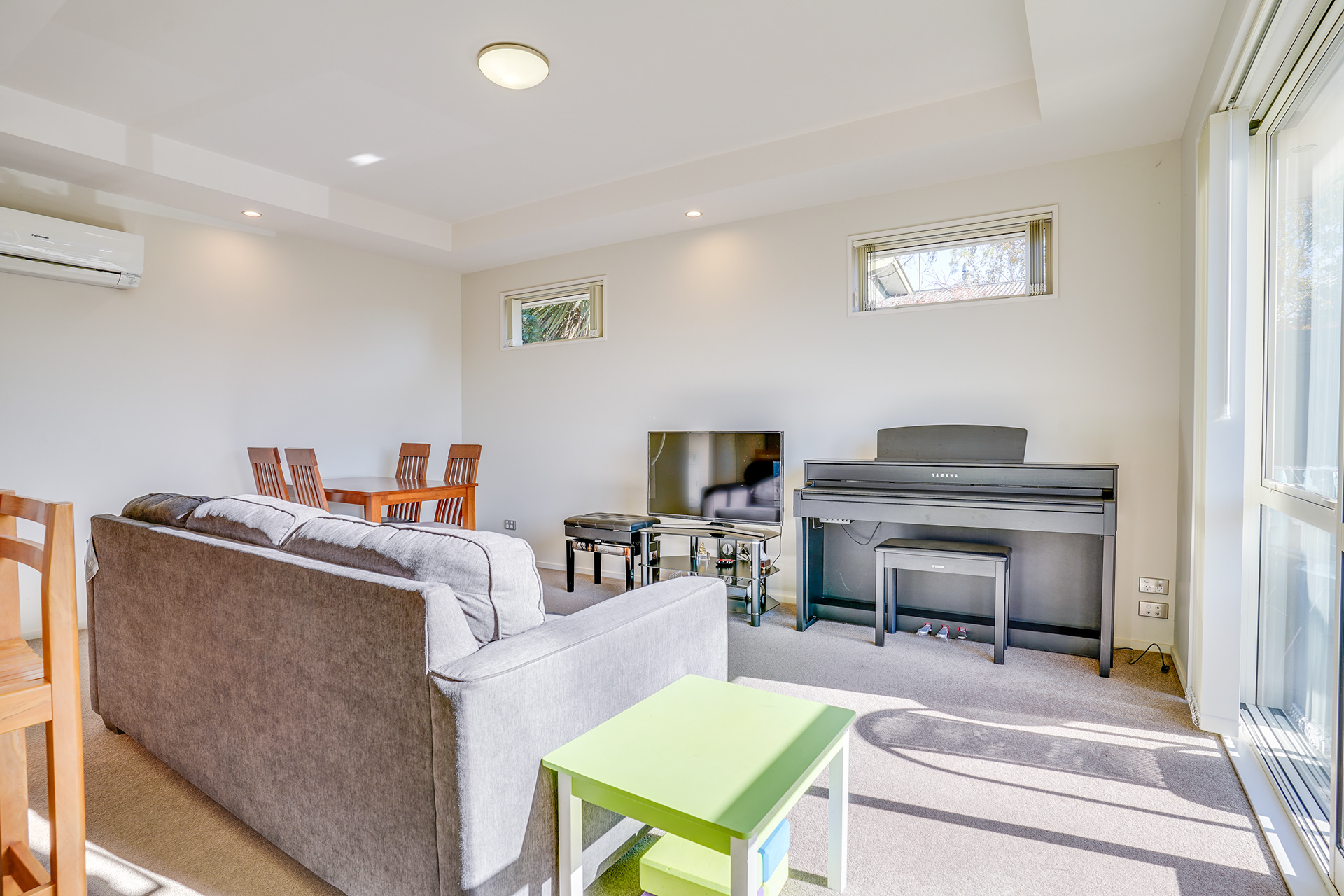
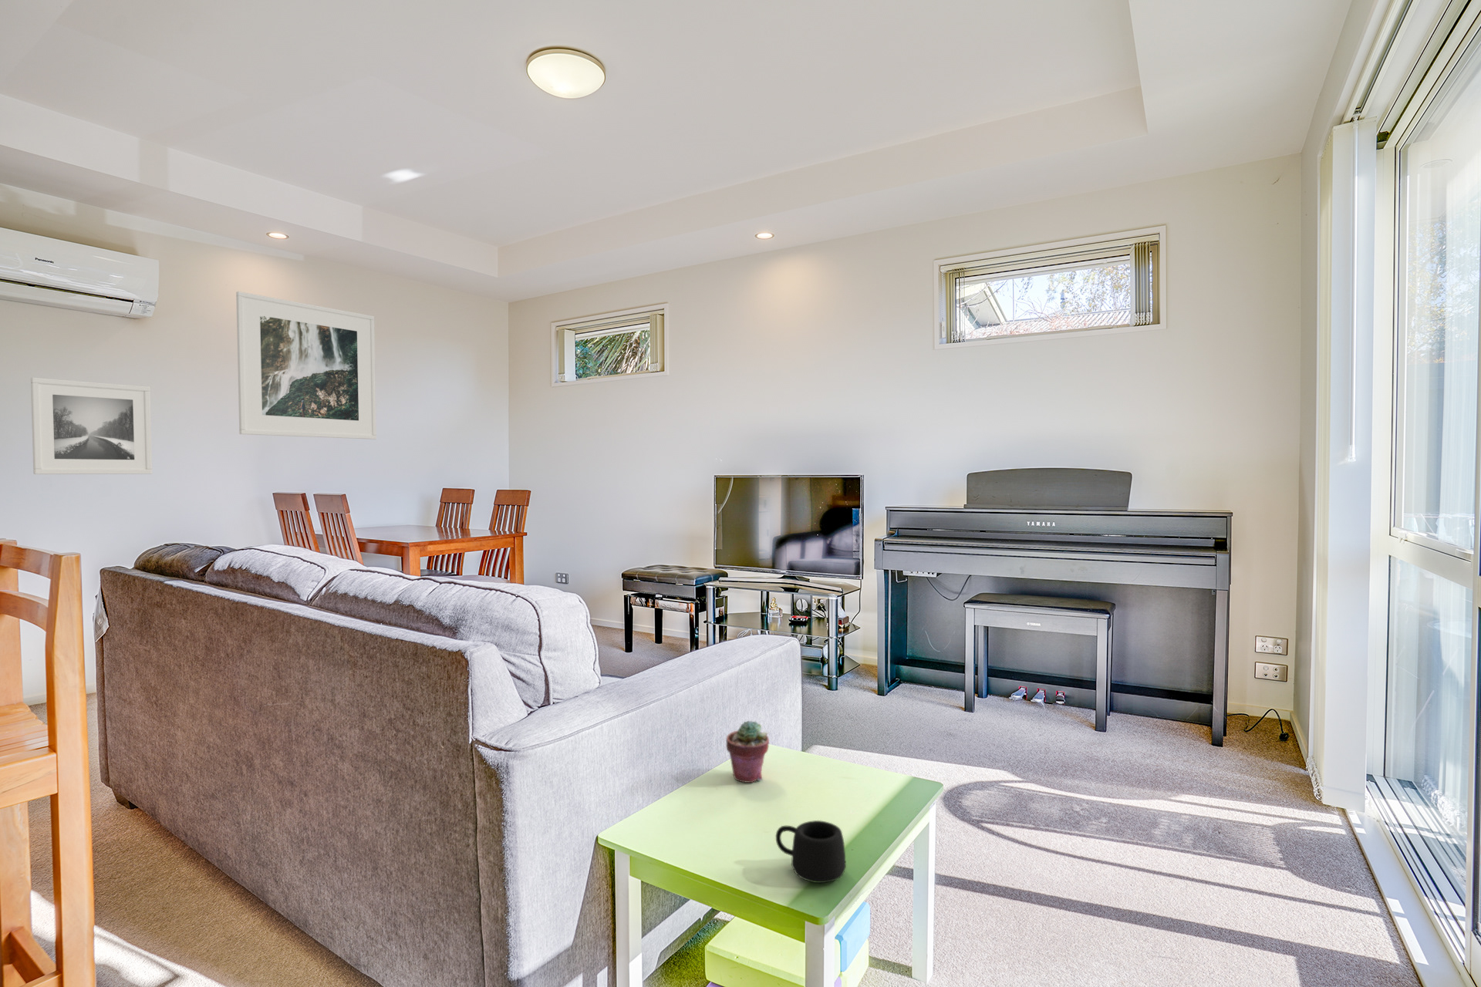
+ potted succulent [725,720,770,783]
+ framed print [30,377,153,475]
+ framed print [236,291,377,441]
+ mug [775,820,847,883]
